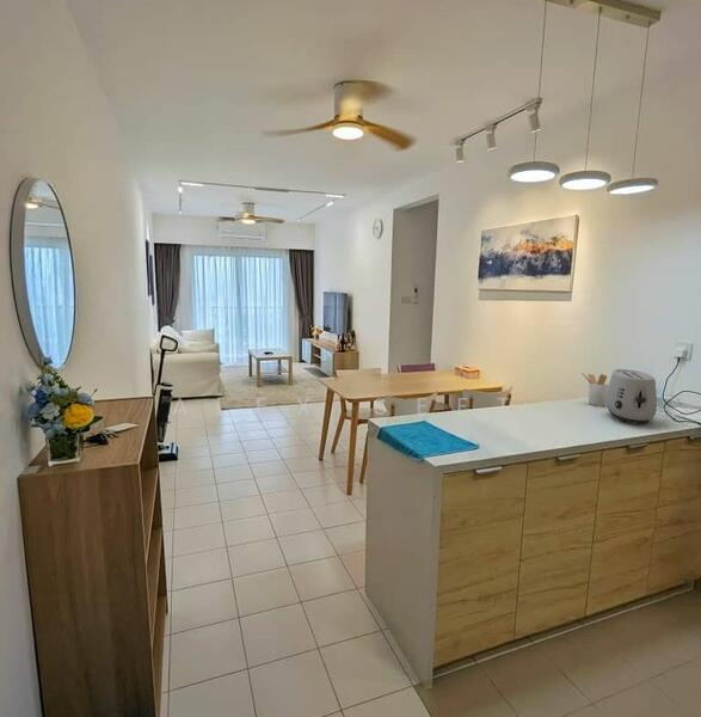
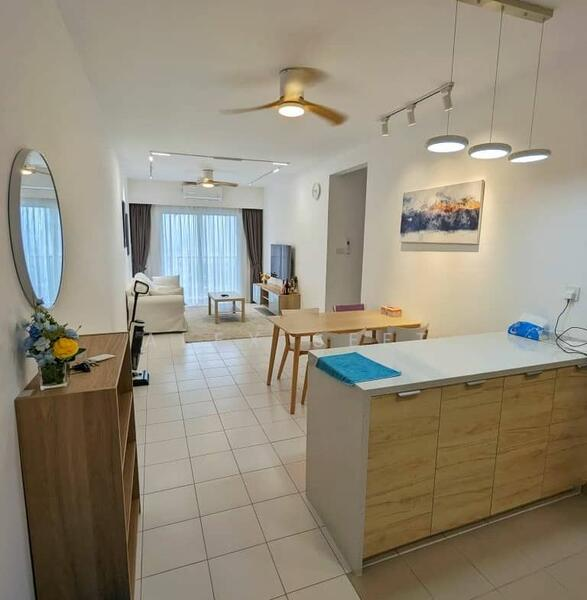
- utensil holder [580,372,609,407]
- toaster [605,368,658,425]
